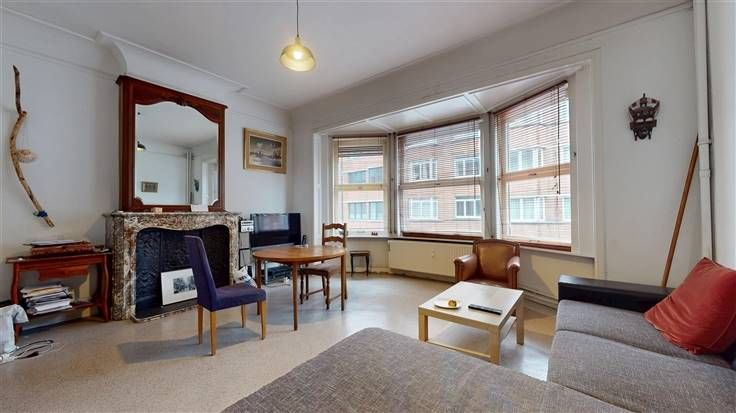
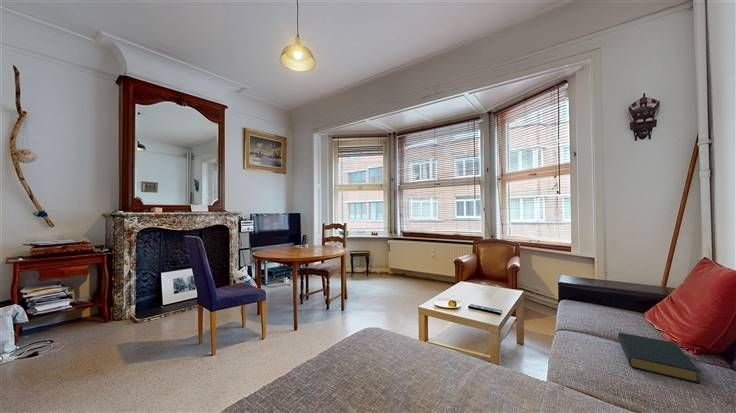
+ hardback book [617,332,701,384]
